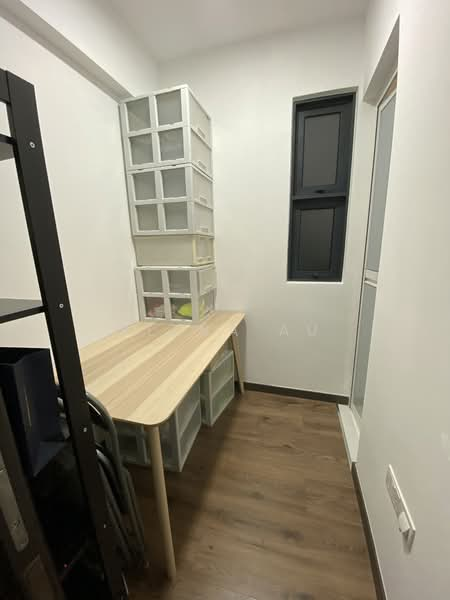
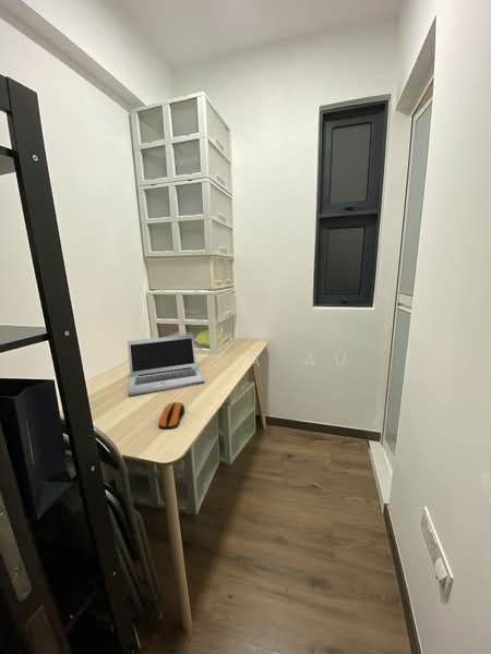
+ laptop [127,334,205,397]
+ computer mouse [157,401,185,429]
